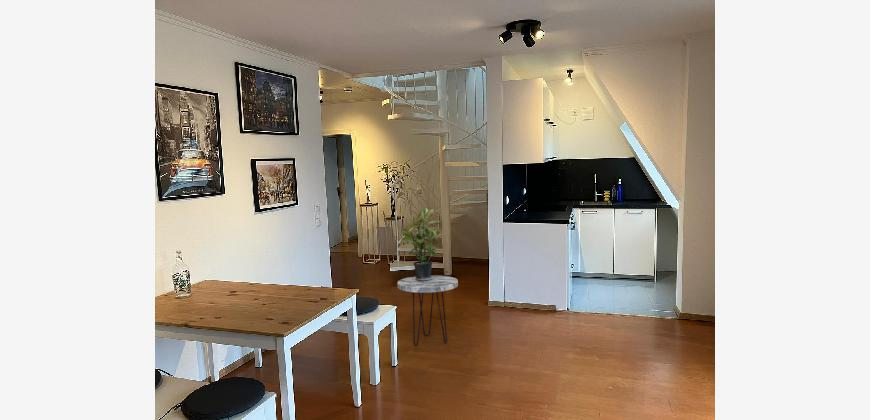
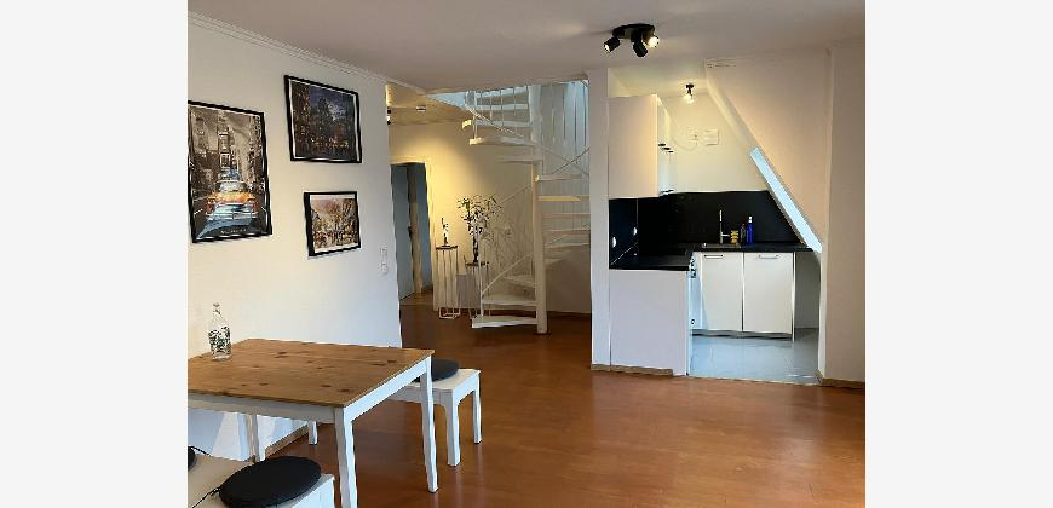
- potted plant [400,207,442,281]
- side table [396,275,459,346]
